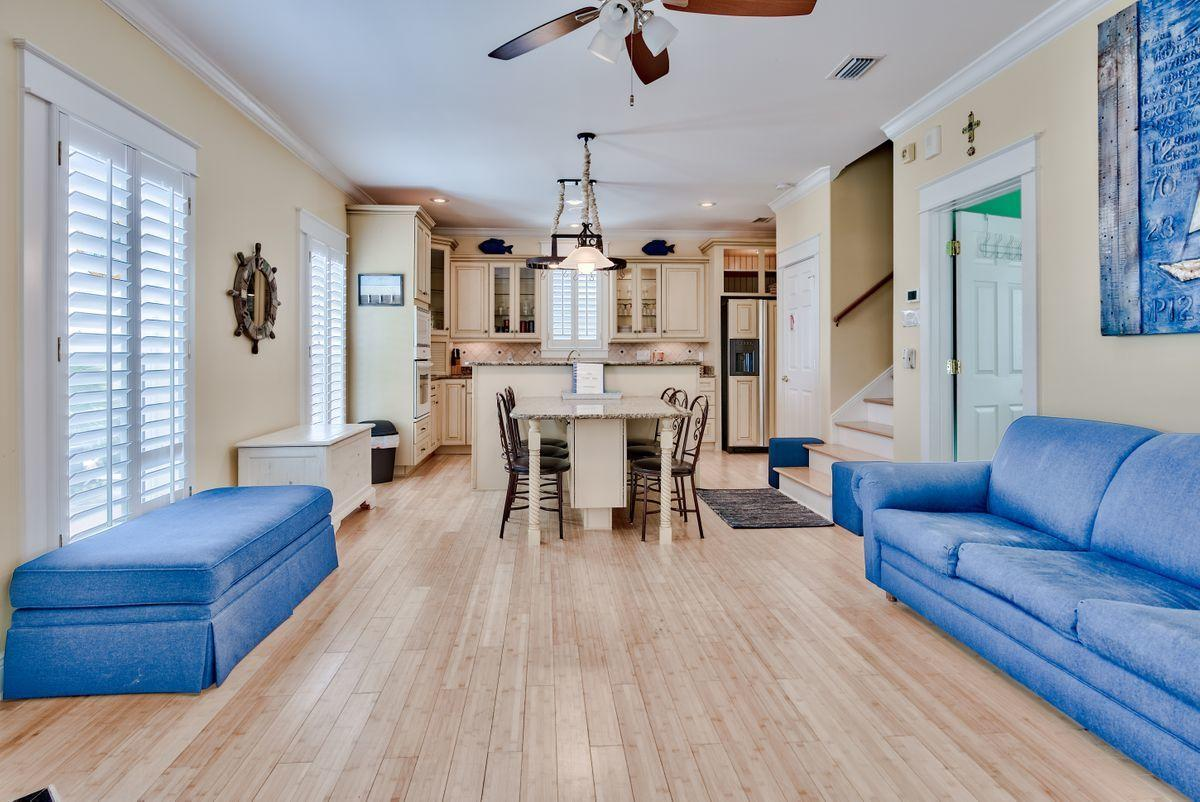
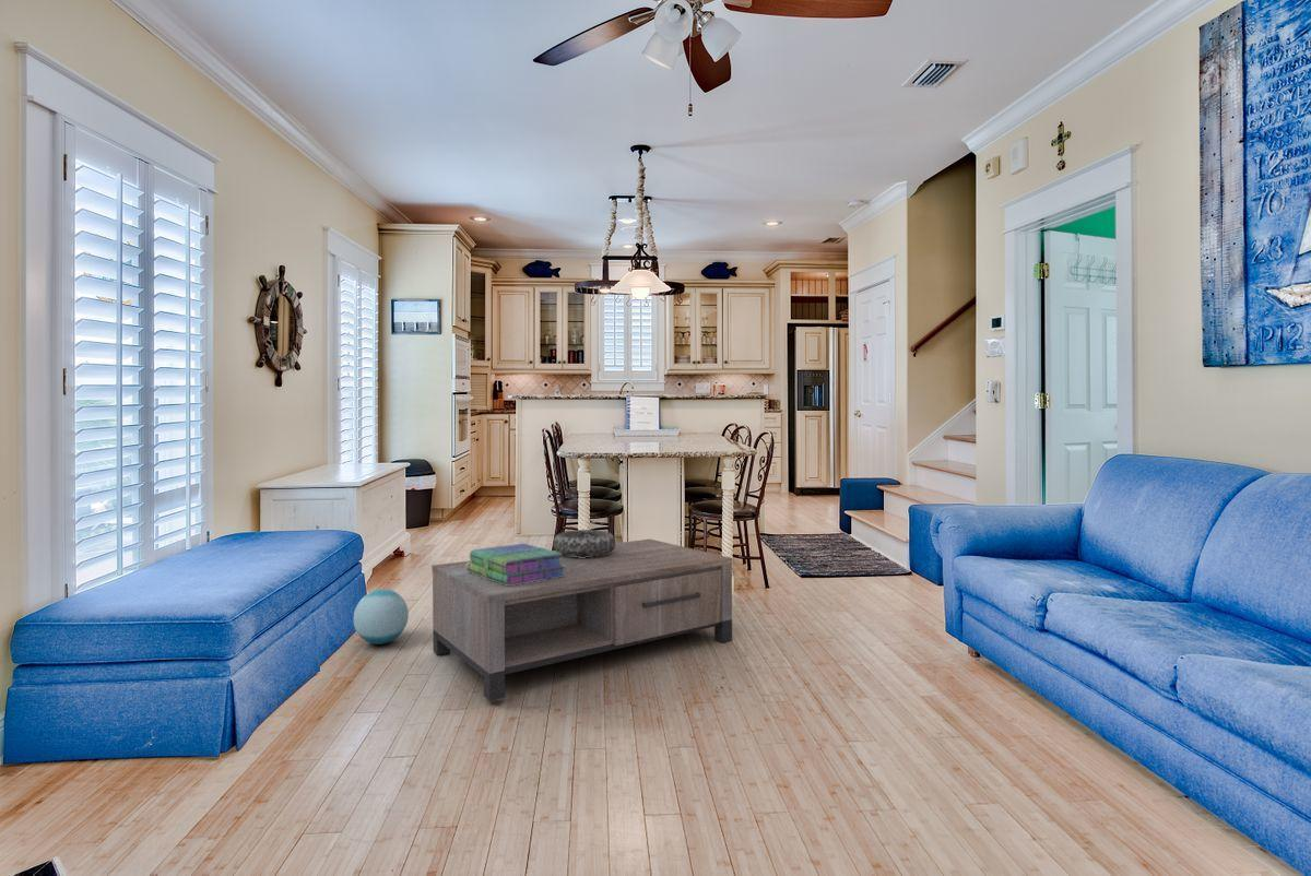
+ ball [353,588,410,646]
+ stack of books [466,542,566,585]
+ coffee table [430,538,733,702]
+ decorative bowl [552,529,616,558]
